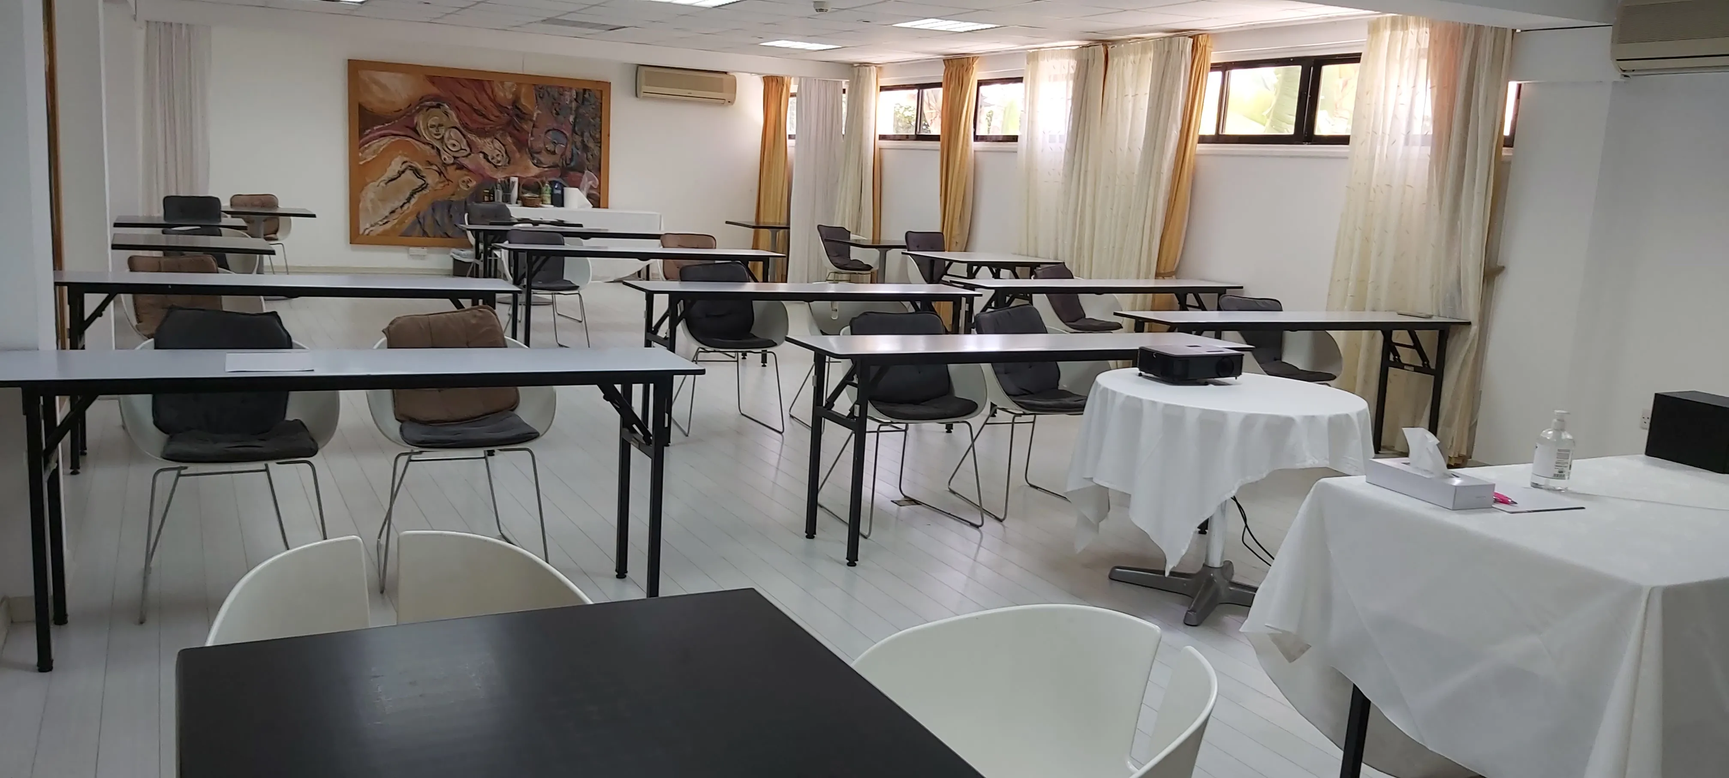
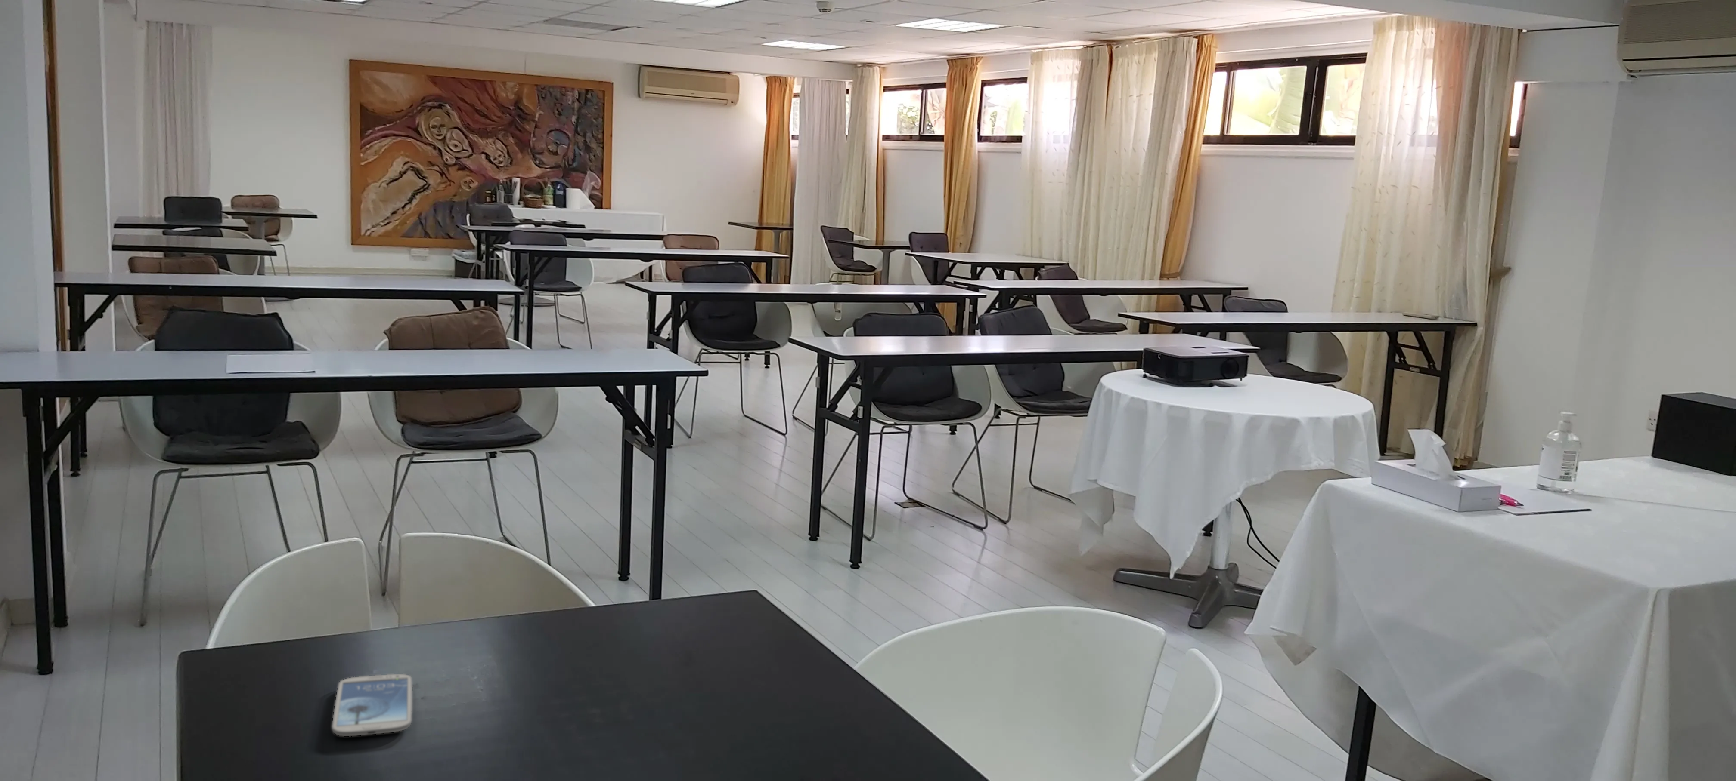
+ smartphone [331,674,413,737]
